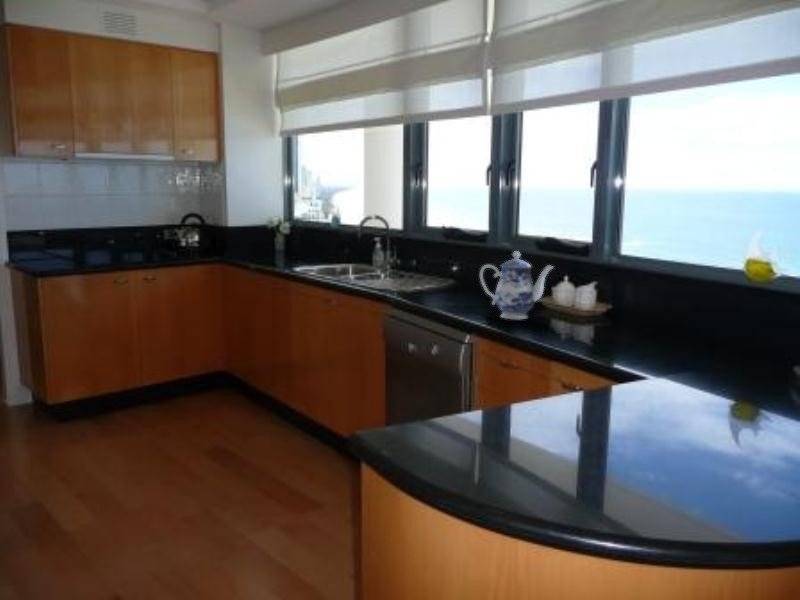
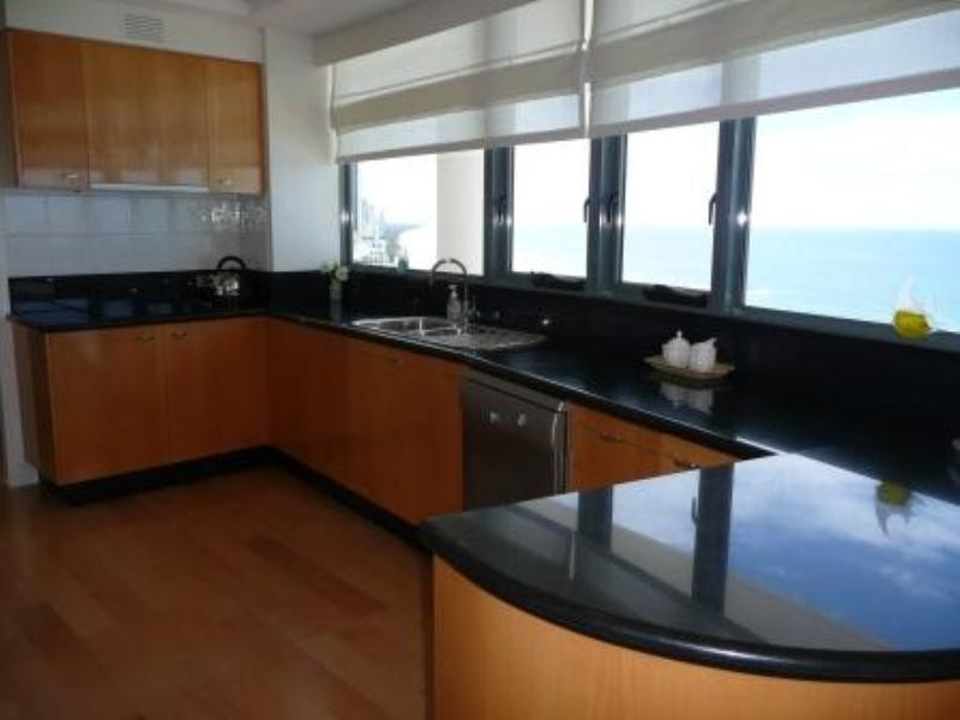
- teapot [479,250,555,320]
